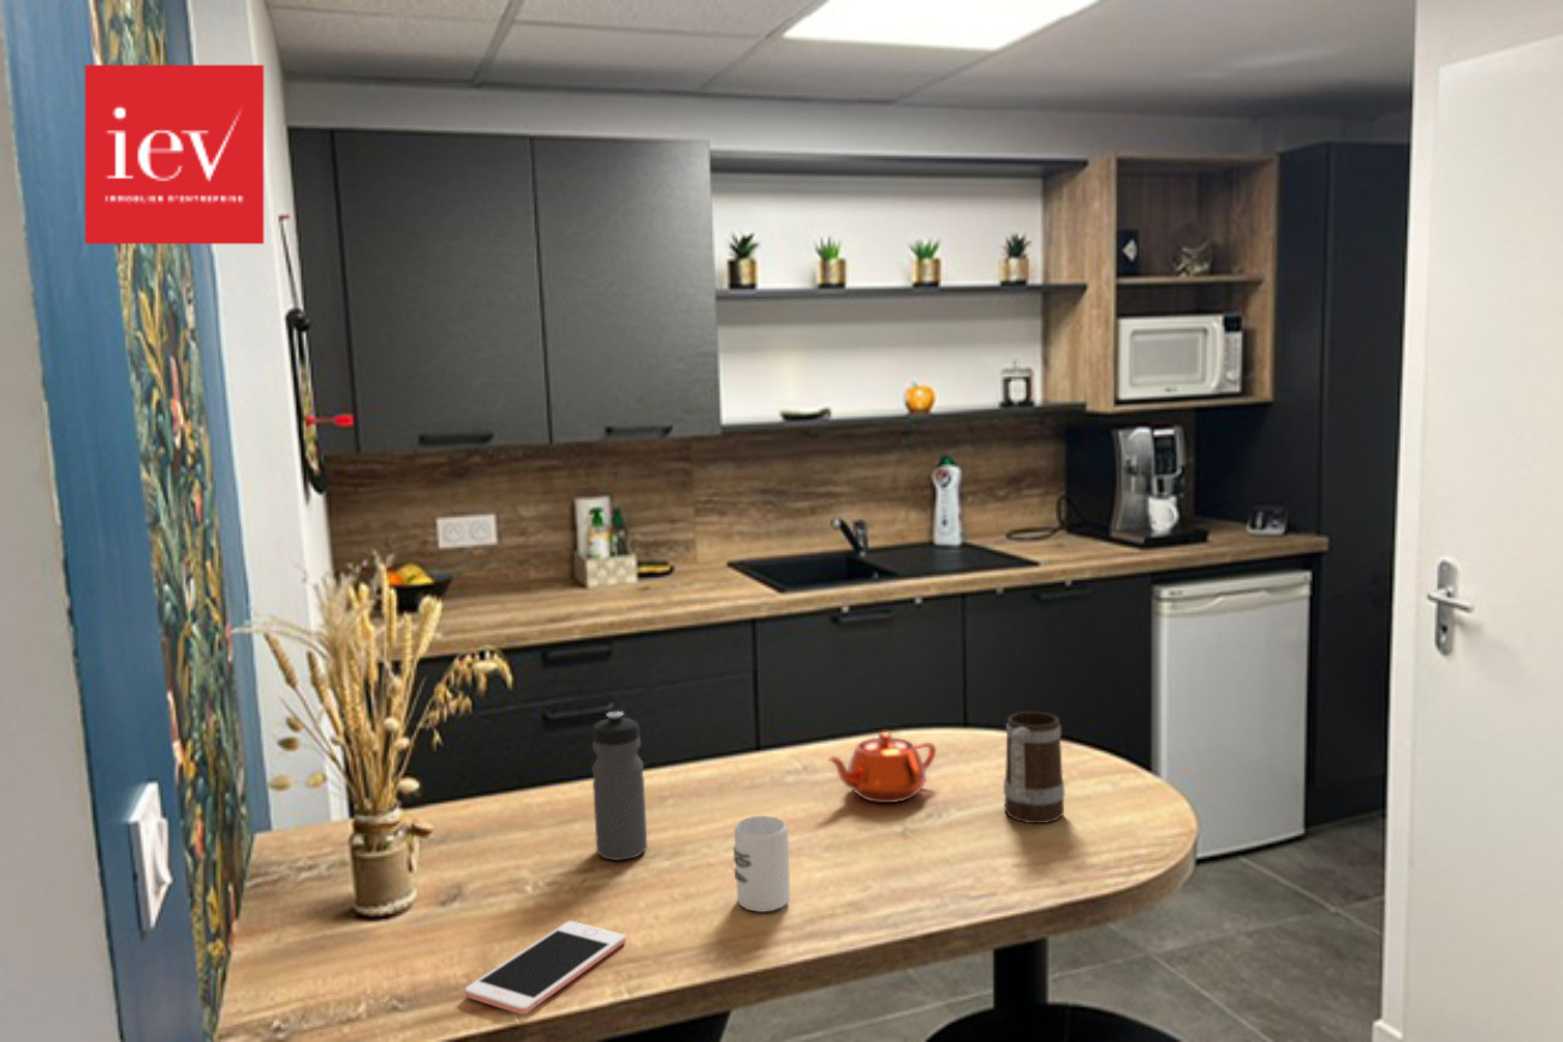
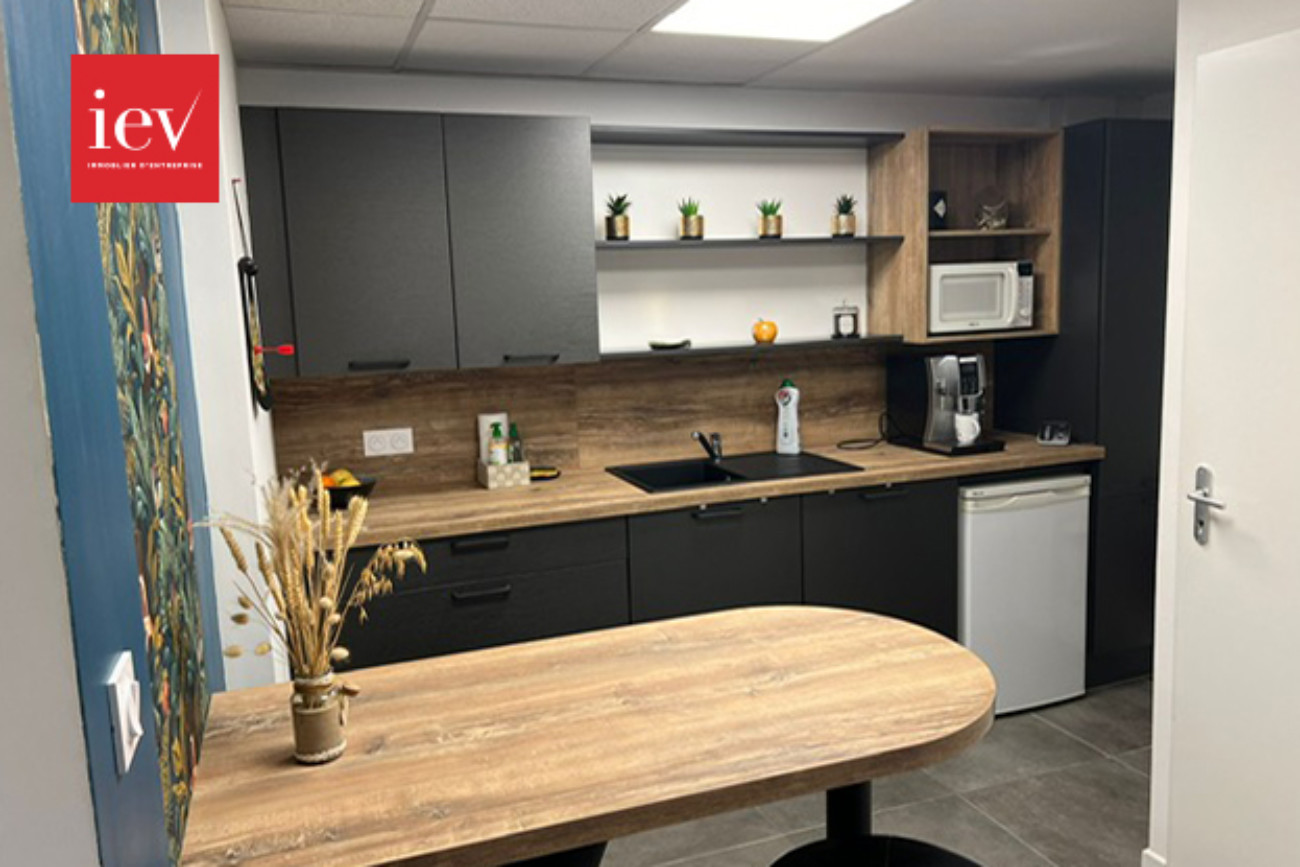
- water bottle [590,710,648,862]
- cell phone [464,919,628,1016]
- mug [1003,710,1066,824]
- teapot [825,731,938,804]
- cup [732,815,791,913]
